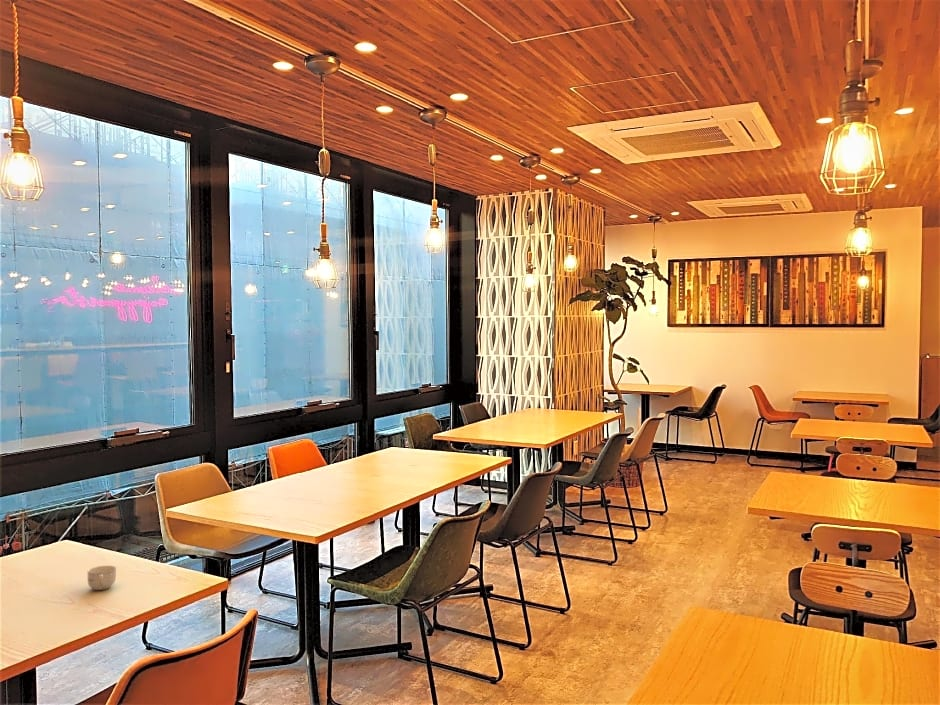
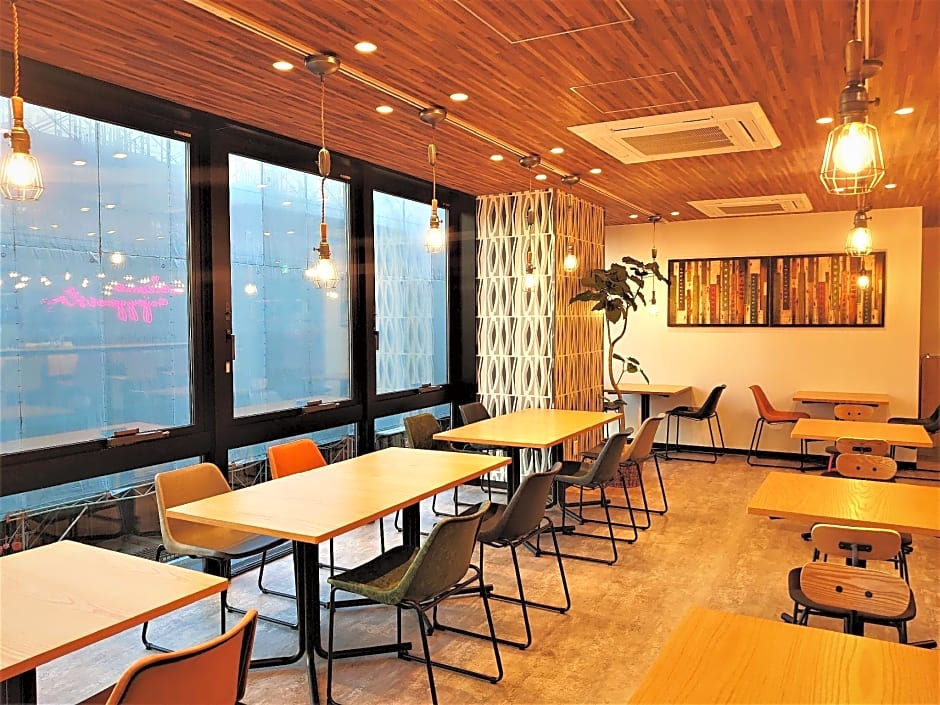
- cup [86,565,117,591]
